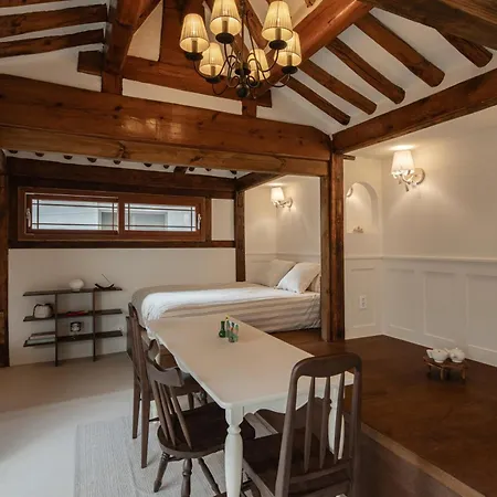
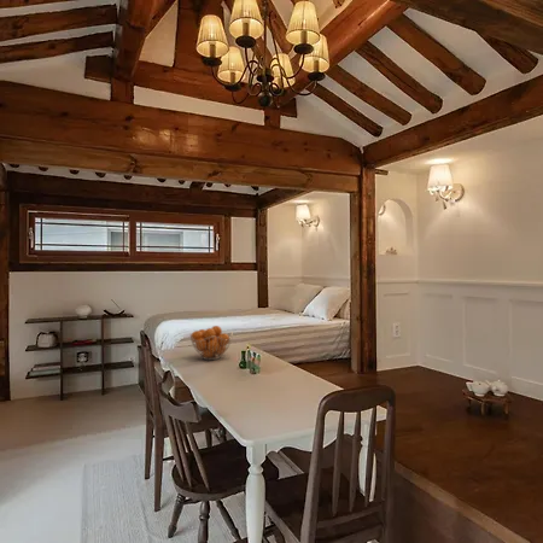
+ fruit basket [189,325,234,361]
